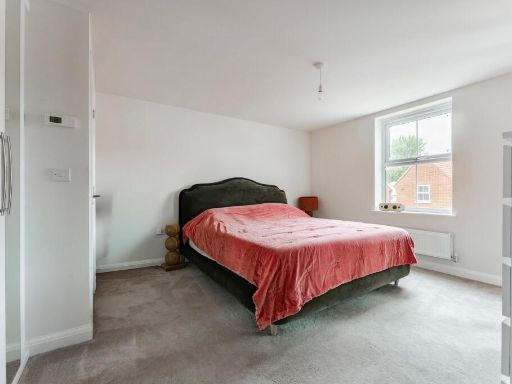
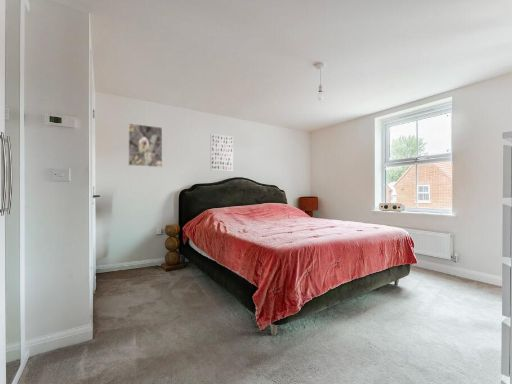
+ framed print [127,122,163,168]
+ wall art [210,133,234,173]
